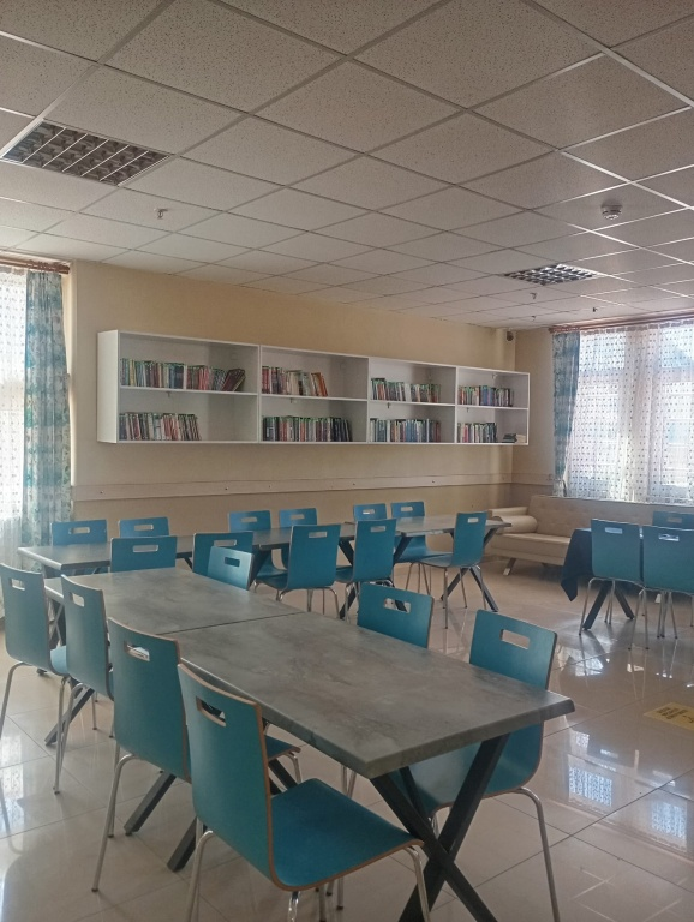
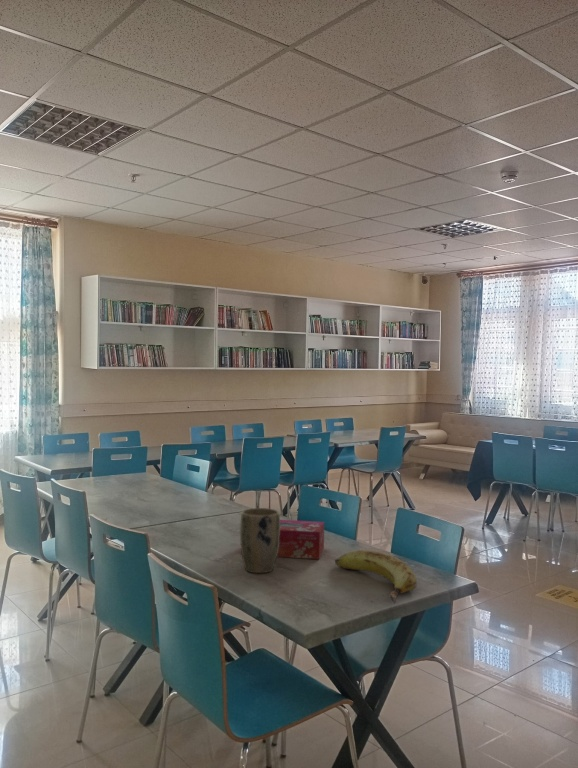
+ tissue box [240,519,325,560]
+ banana [334,549,418,604]
+ plant pot [239,507,281,574]
